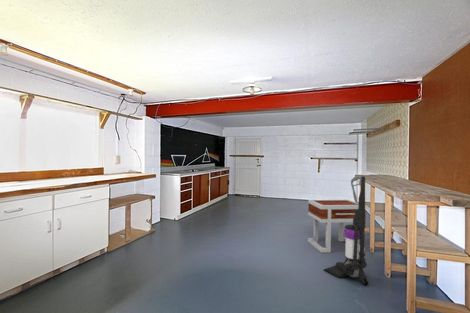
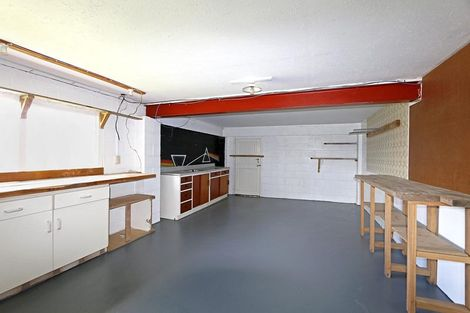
- side table [307,199,366,254]
- vacuum cleaner [323,175,369,286]
